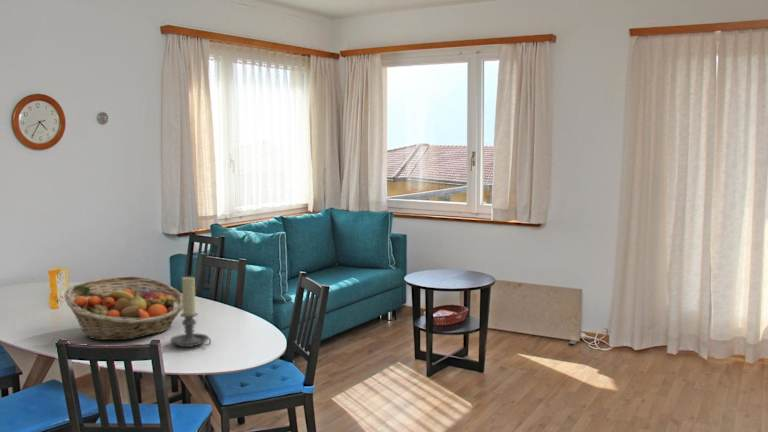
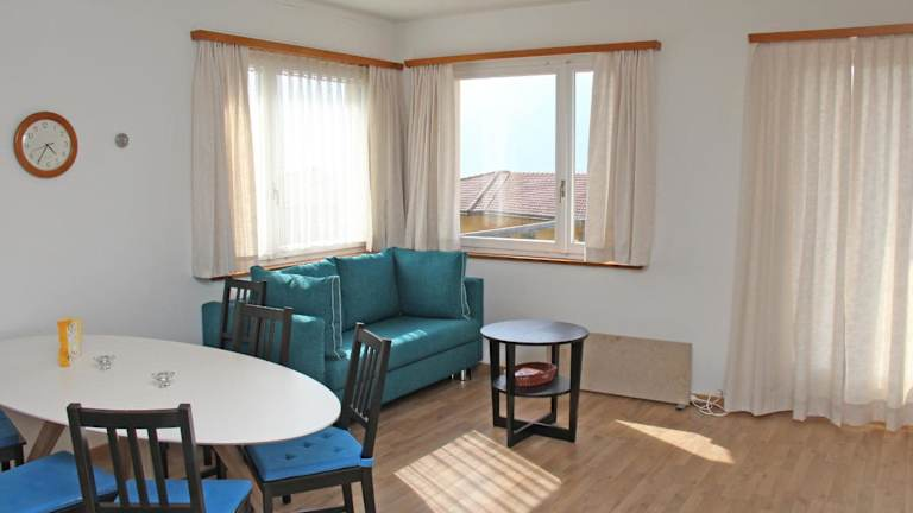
- candle holder [169,275,212,348]
- fruit basket [63,275,183,341]
